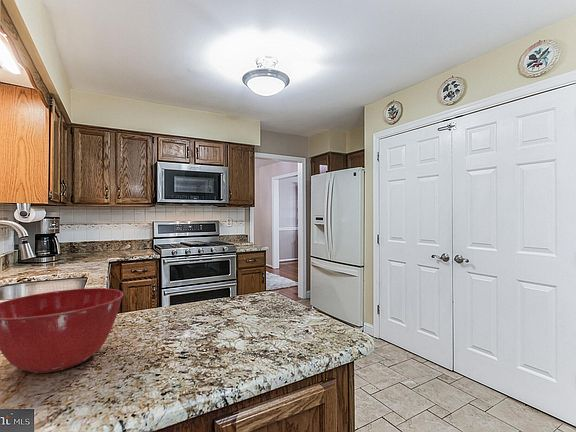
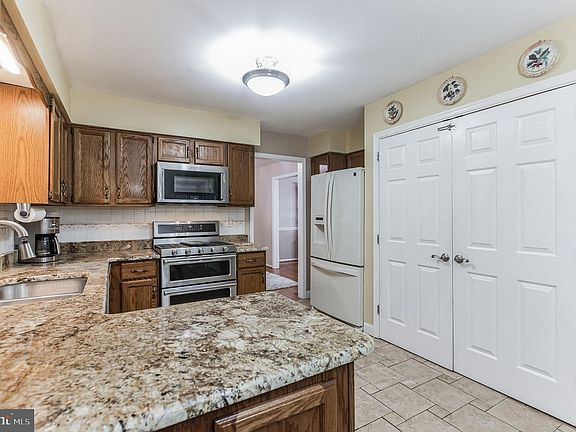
- mixing bowl [0,287,125,374]
